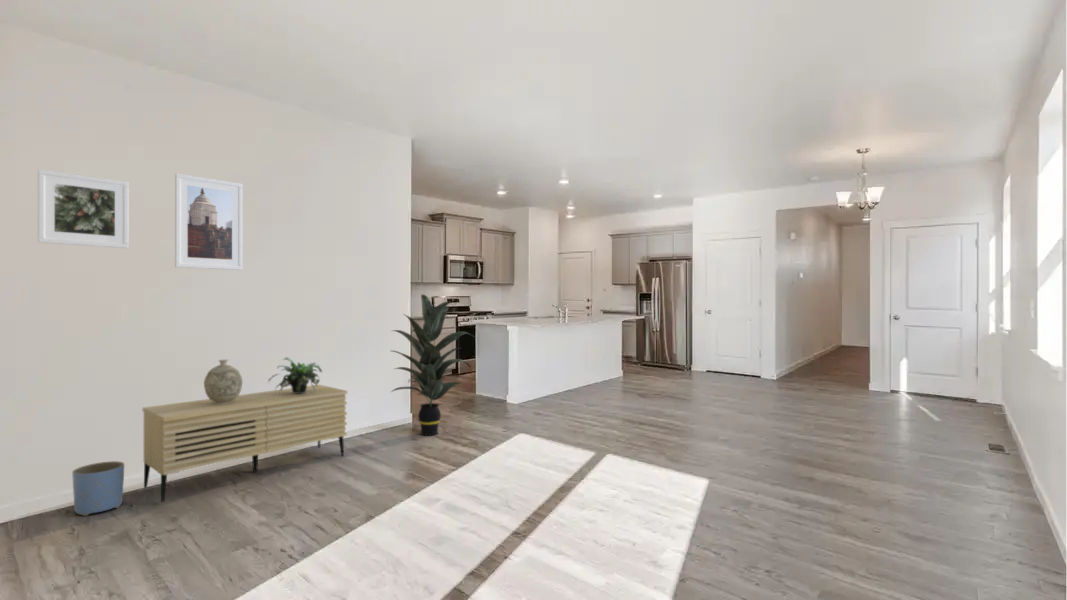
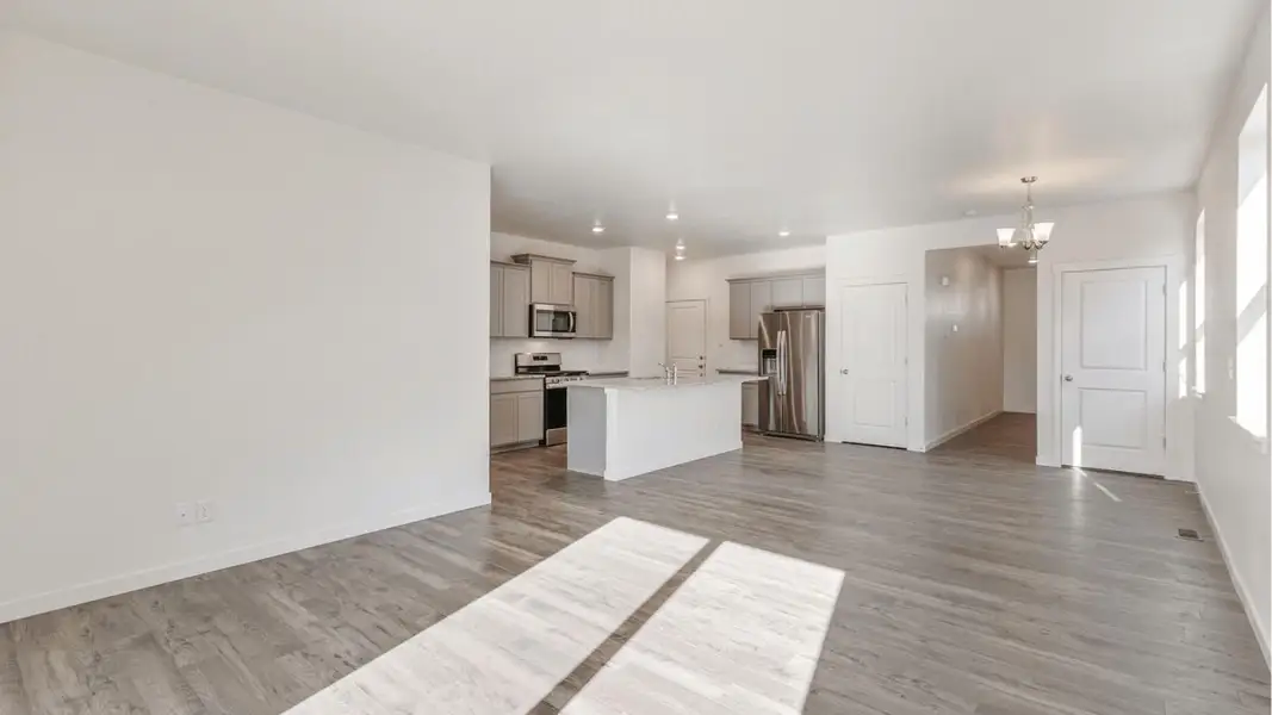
- indoor plant [390,293,477,437]
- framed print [37,168,130,249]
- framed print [174,172,244,271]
- planter [71,460,125,517]
- potted plant [267,356,323,393]
- decorative vase [203,359,243,404]
- sideboard [142,384,348,503]
